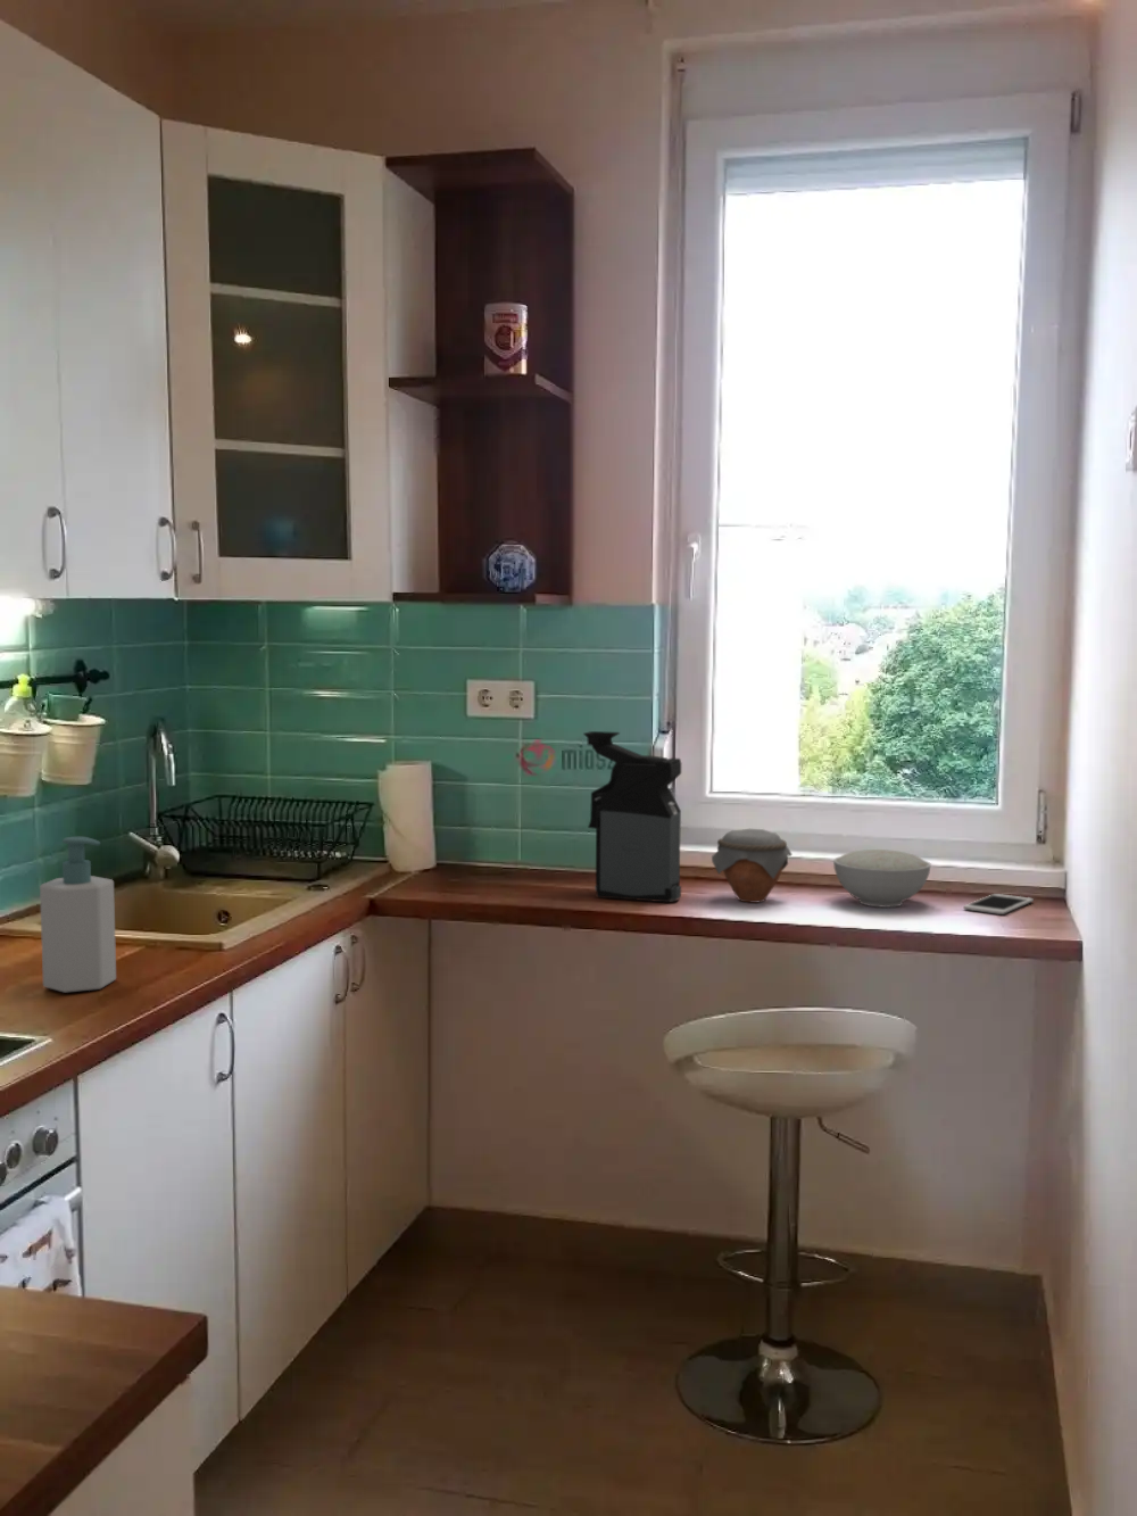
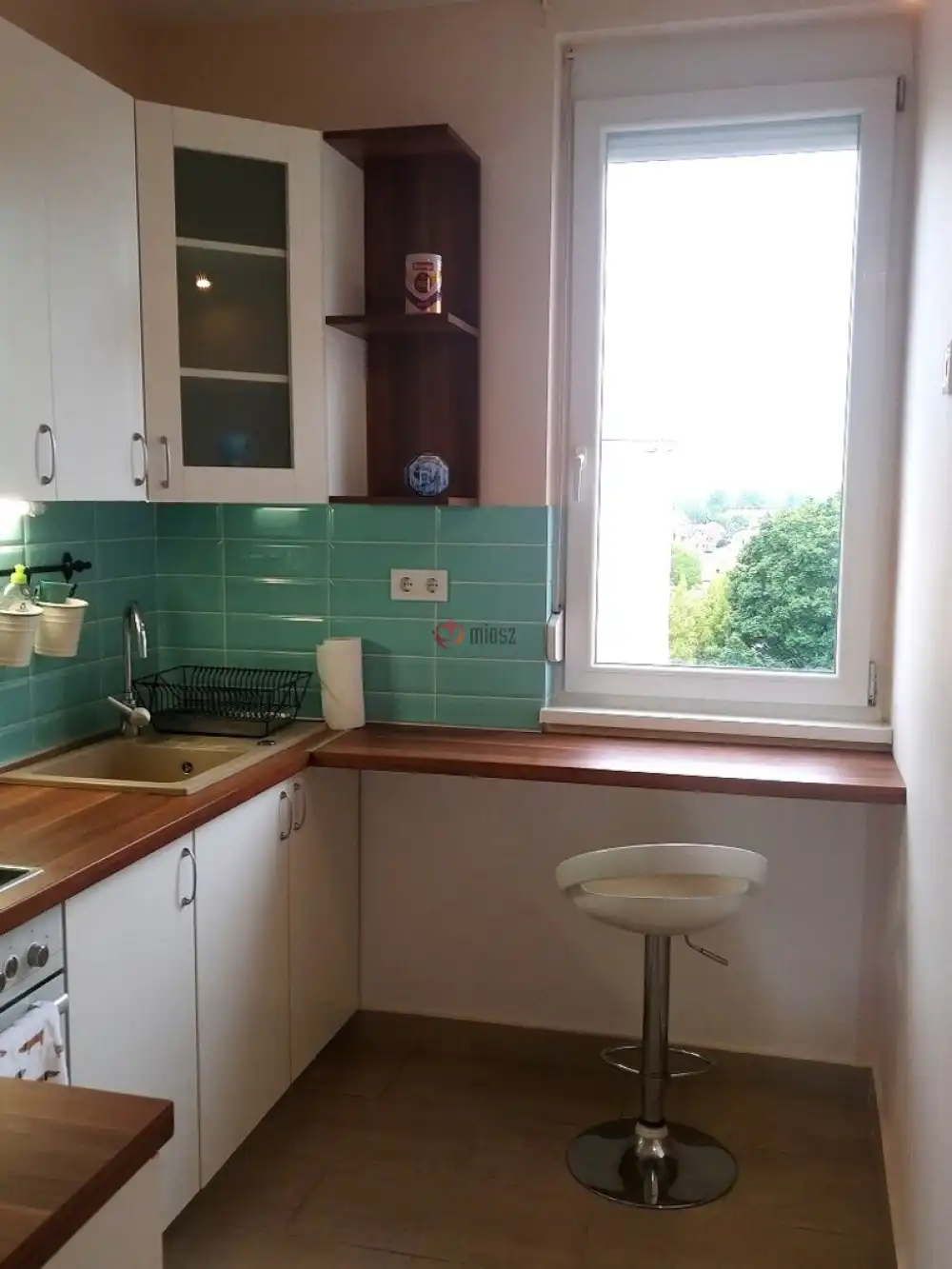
- coffee maker [582,730,682,903]
- jar [711,828,793,904]
- bowl [832,848,933,909]
- cell phone [963,892,1034,915]
- soap bottle [38,836,117,994]
